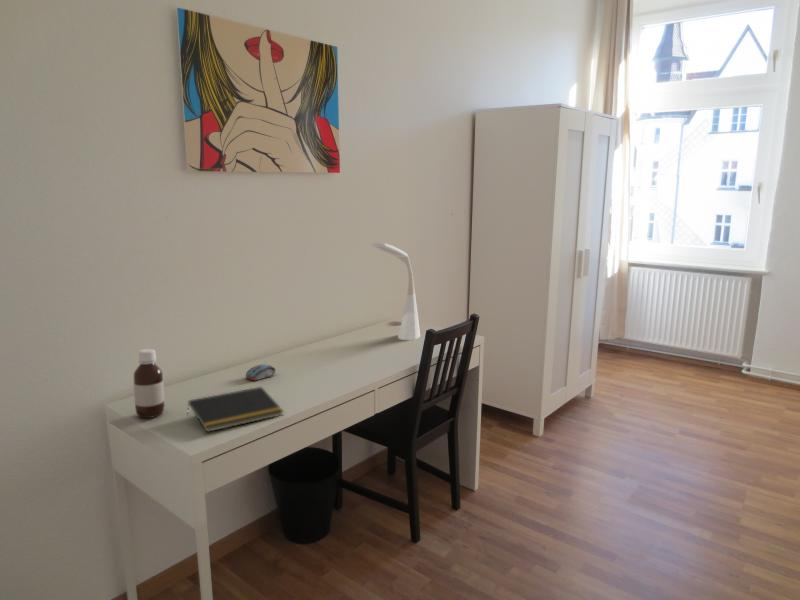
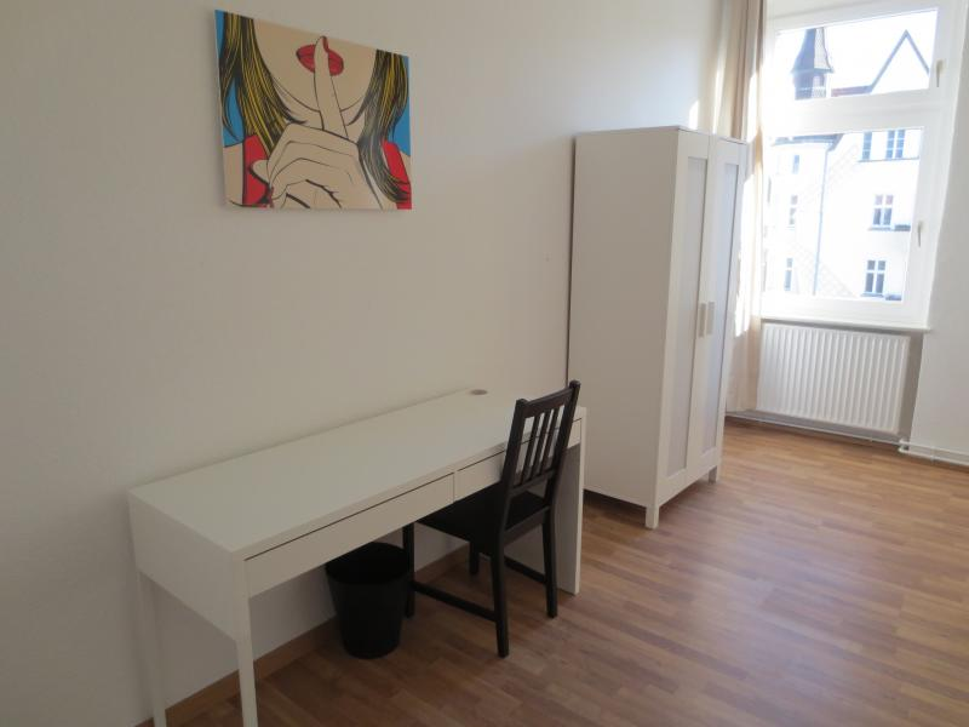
- computer mouse [245,363,277,381]
- desk lamp [371,242,421,341]
- notepad [186,386,284,433]
- bottle [133,348,165,419]
